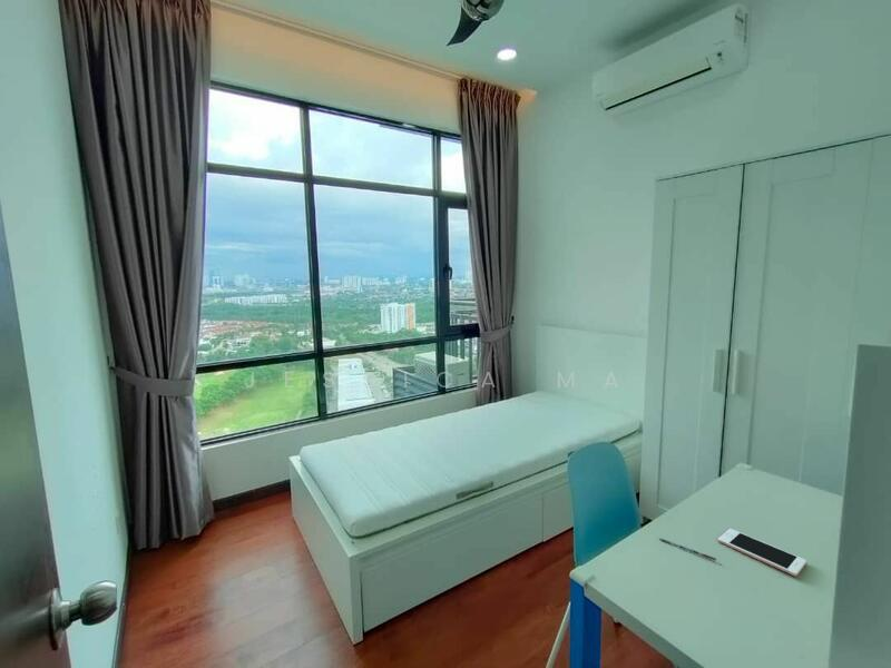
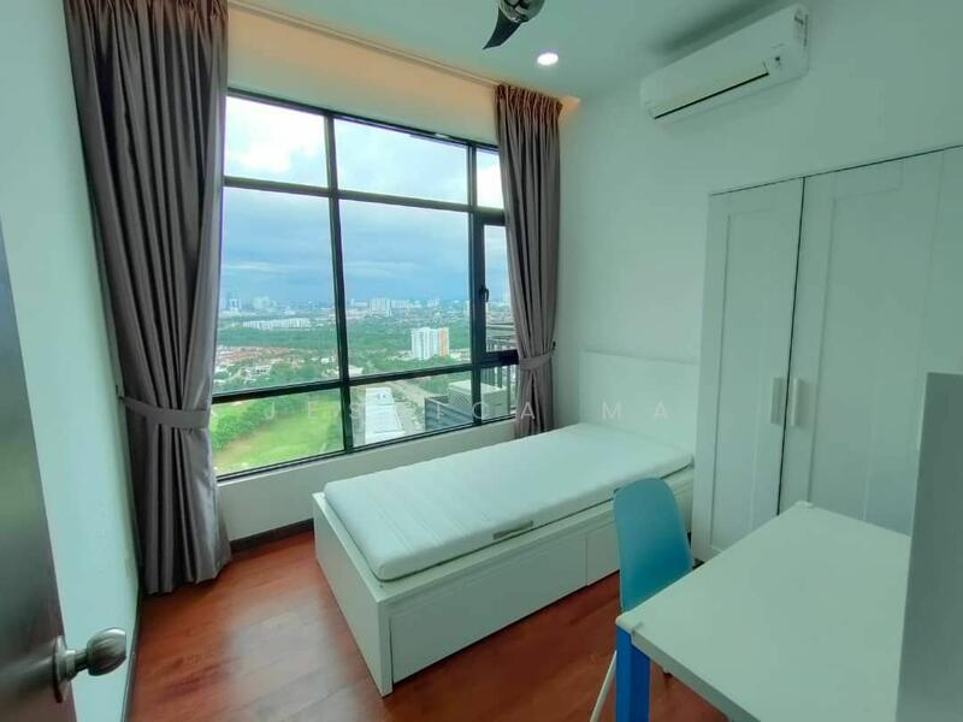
- pen [658,538,717,562]
- cell phone [717,528,807,578]
